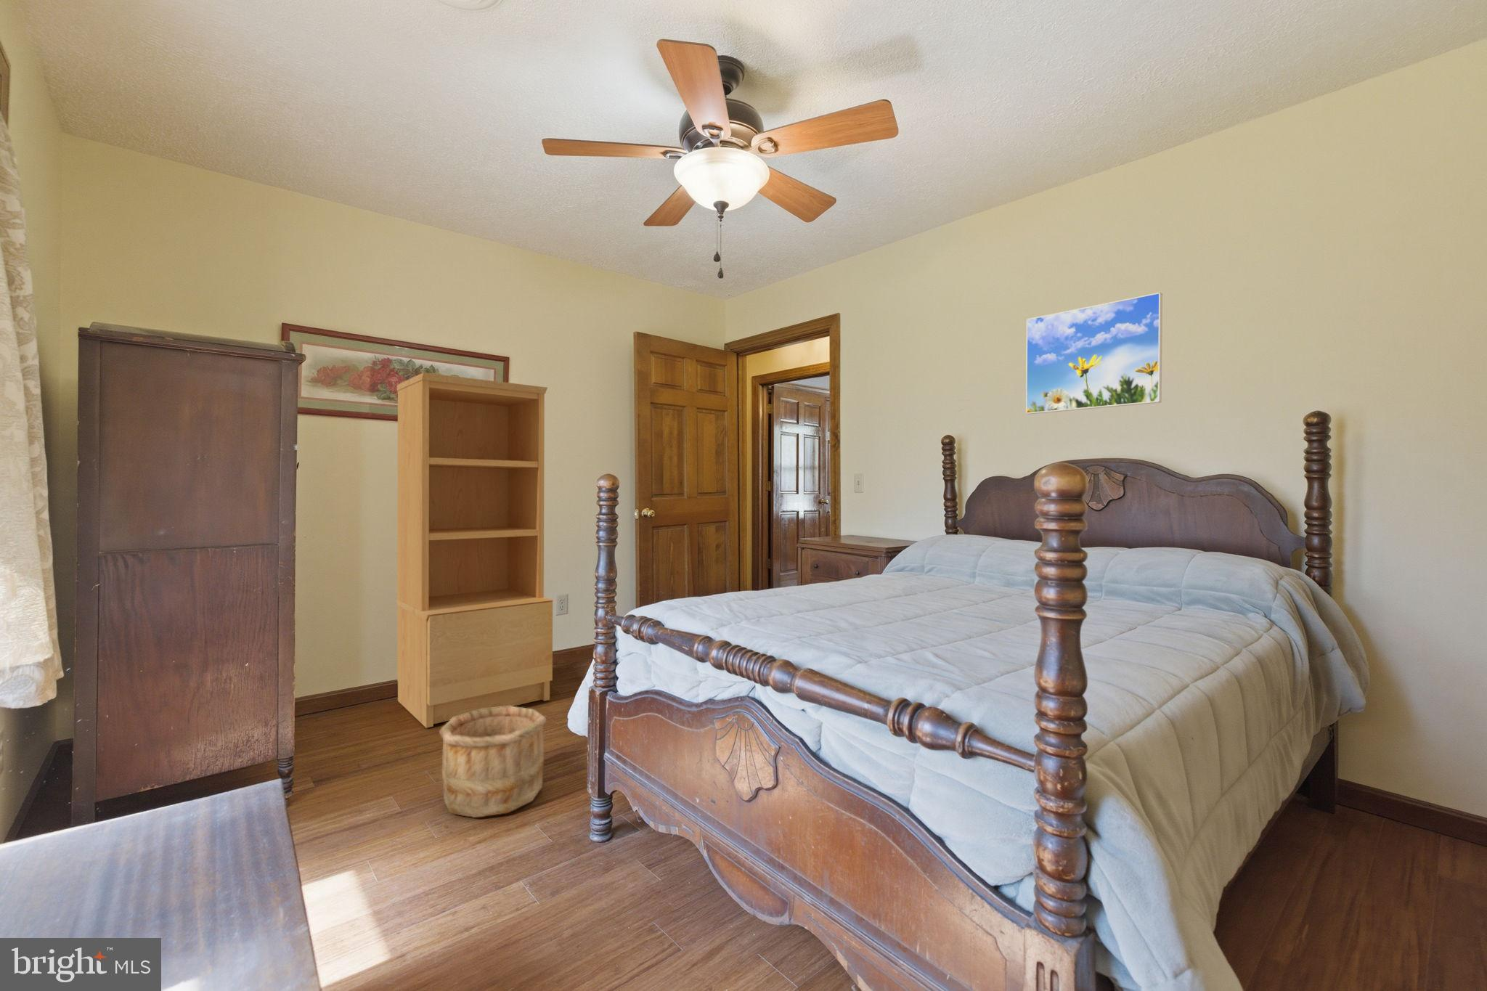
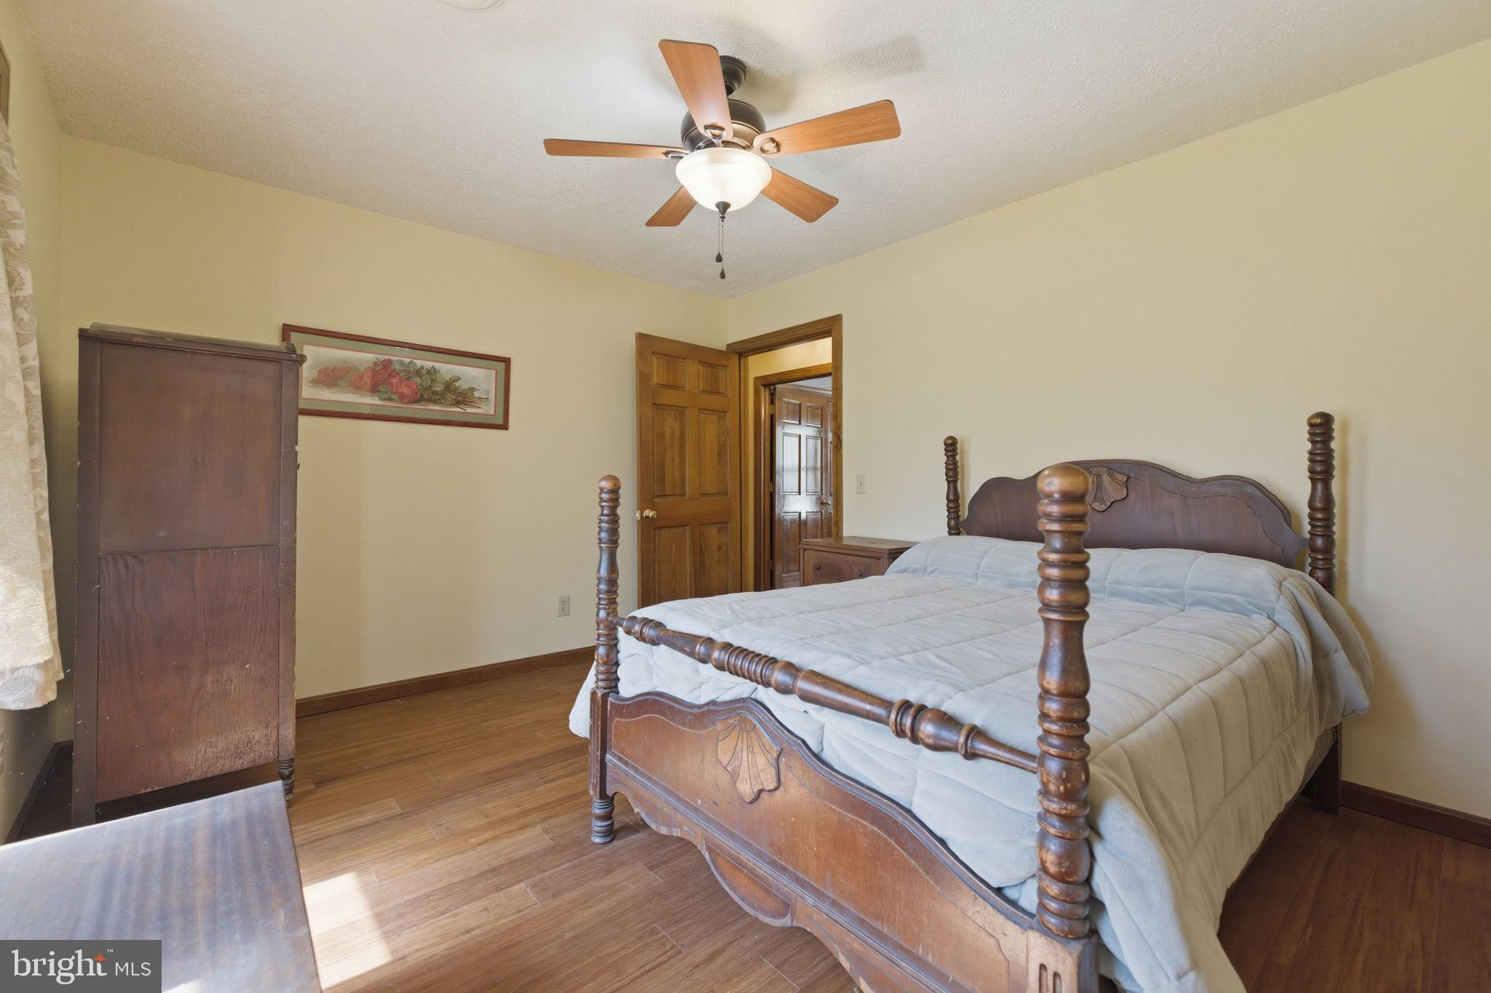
- wooden bucket [439,706,547,818]
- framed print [1025,292,1163,415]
- bookcase [396,372,554,729]
